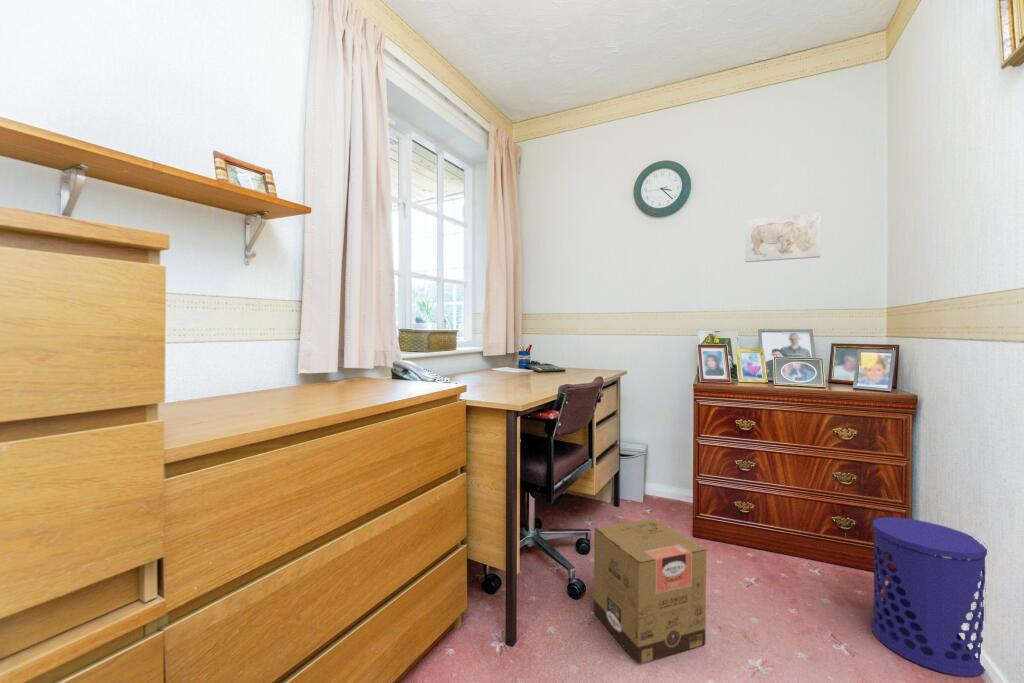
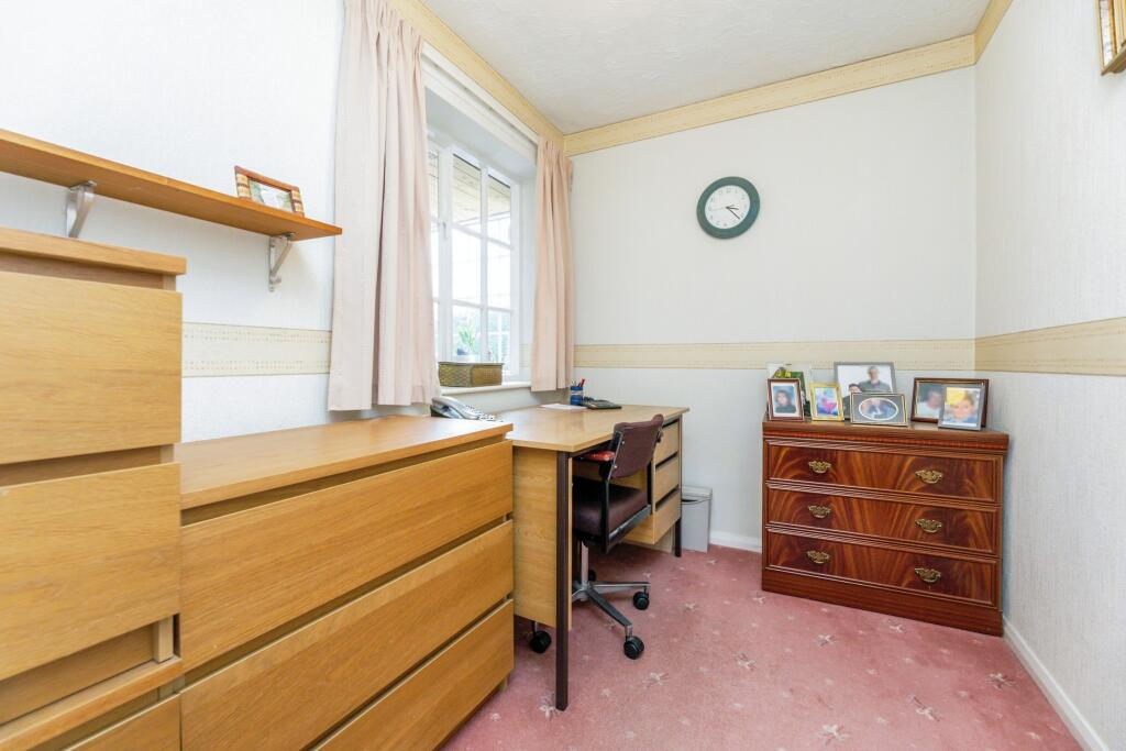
- cardboard box [593,518,707,665]
- waste bin [871,516,988,677]
- wall art [744,211,822,263]
